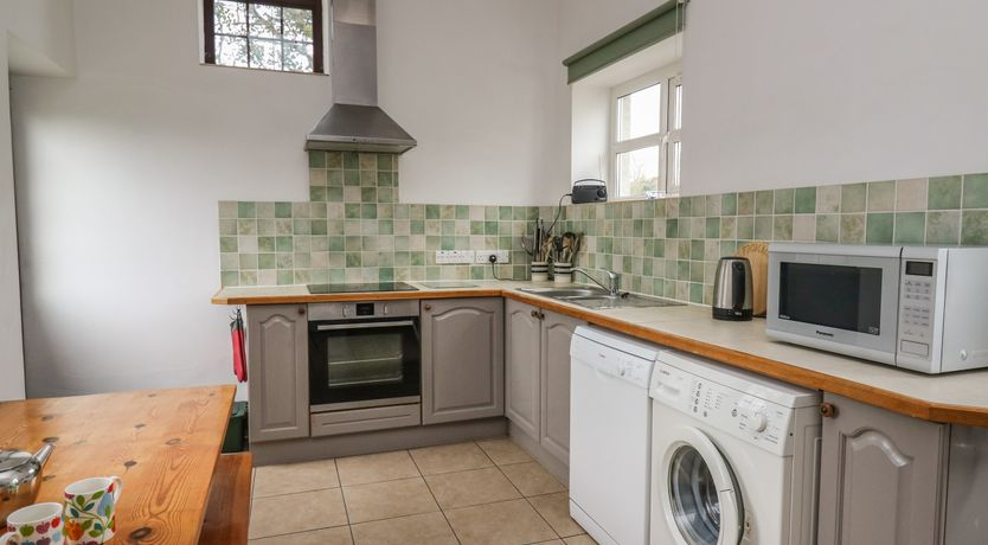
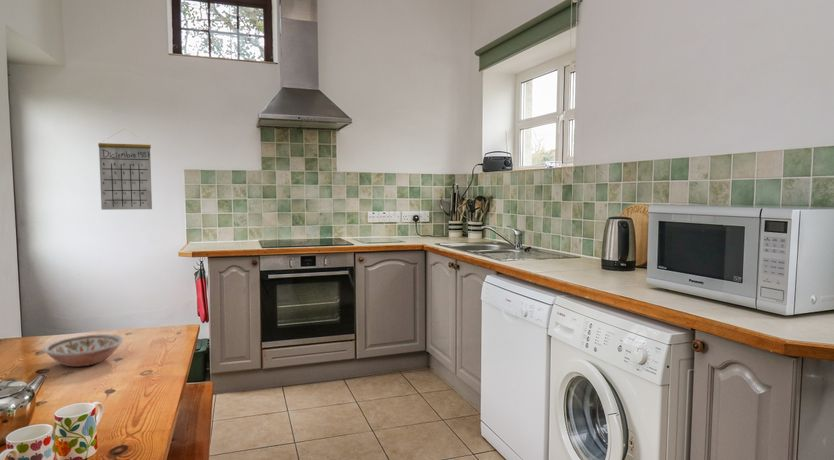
+ calendar [97,128,153,211]
+ bowl [42,333,124,368]
